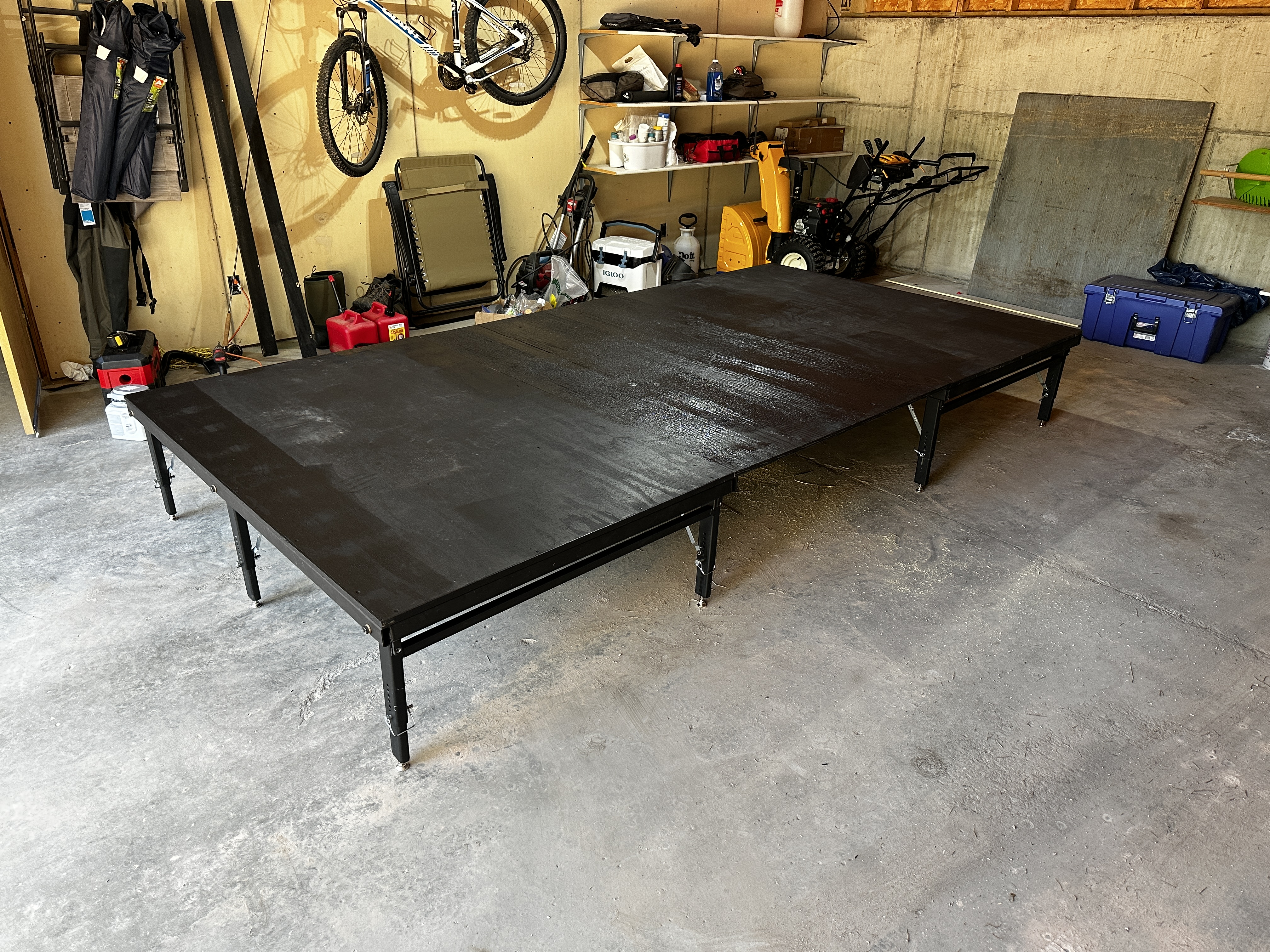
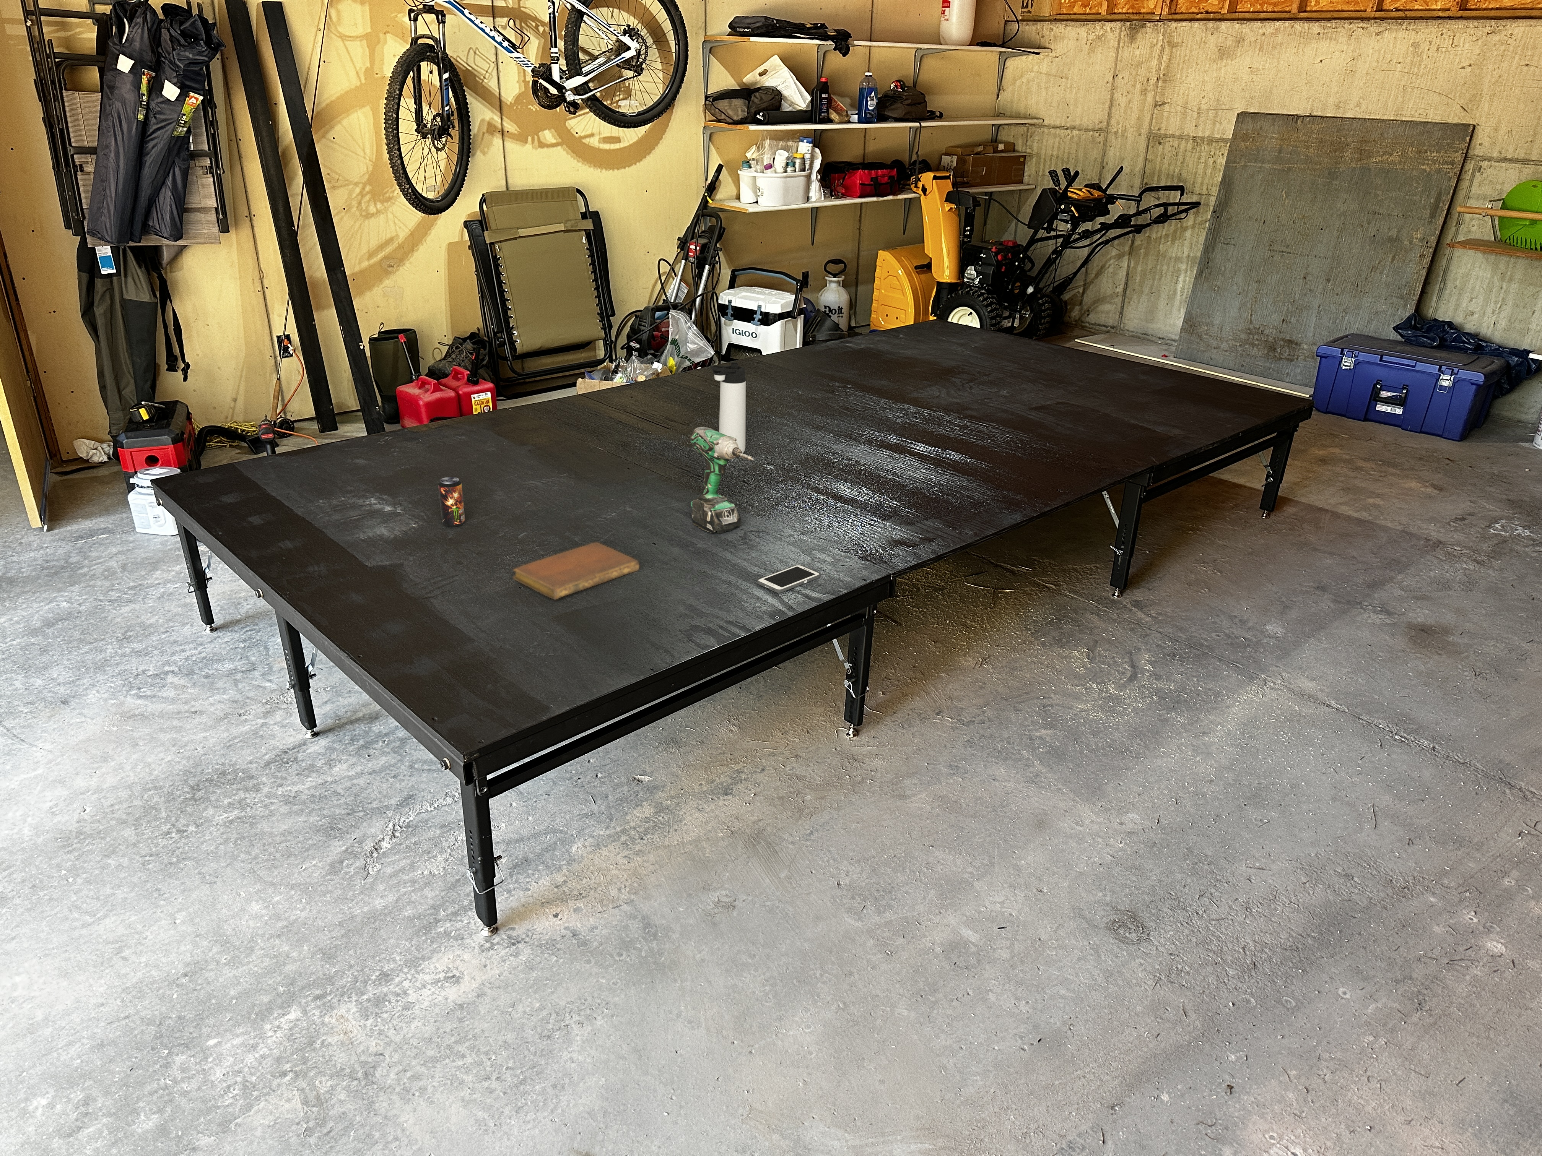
+ thermos bottle [710,362,747,453]
+ beverage can [438,477,465,527]
+ notebook [512,542,640,600]
+ cell phone [756,565,821,594]
+ power drill [690,426,754,533]
